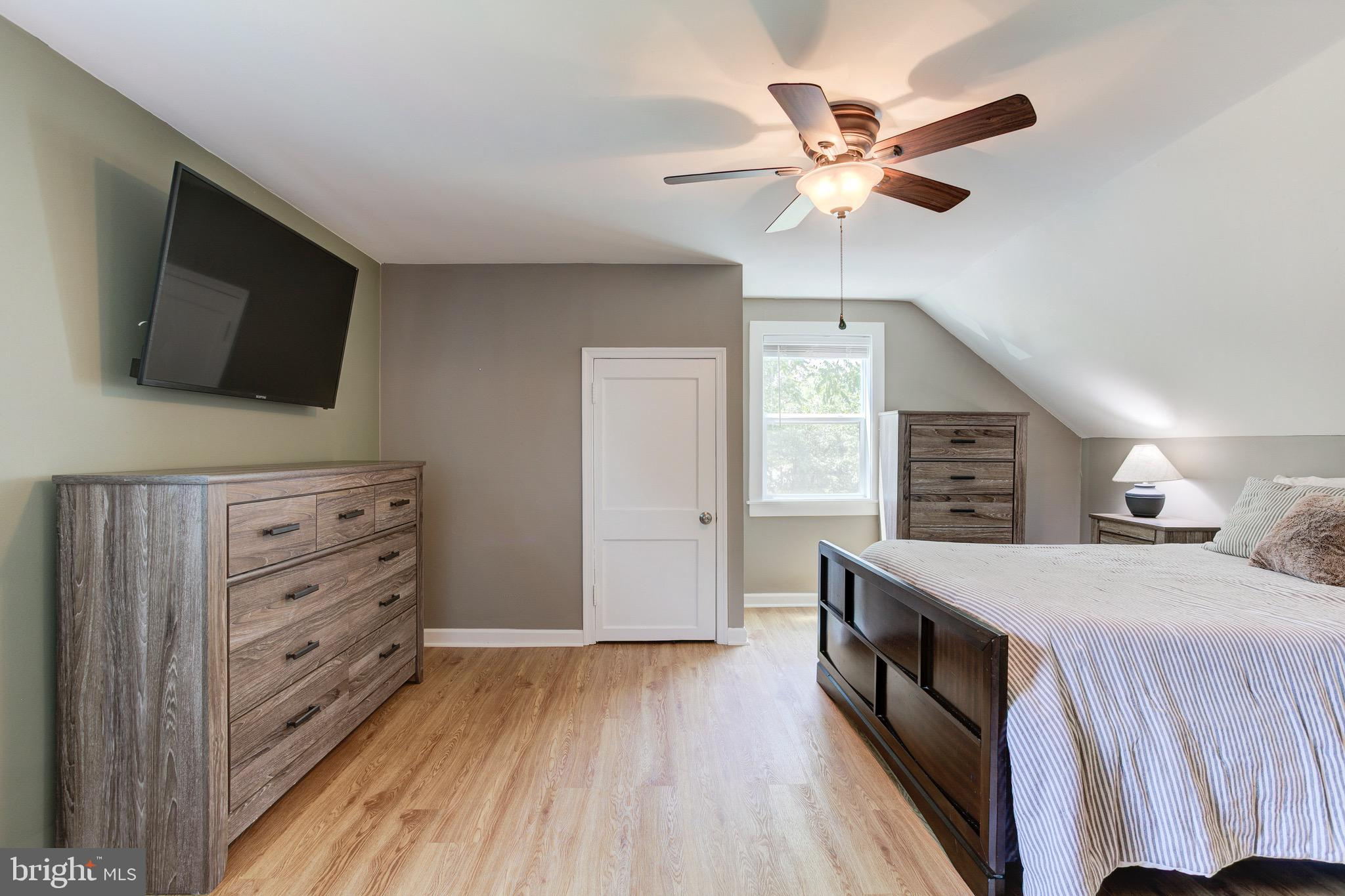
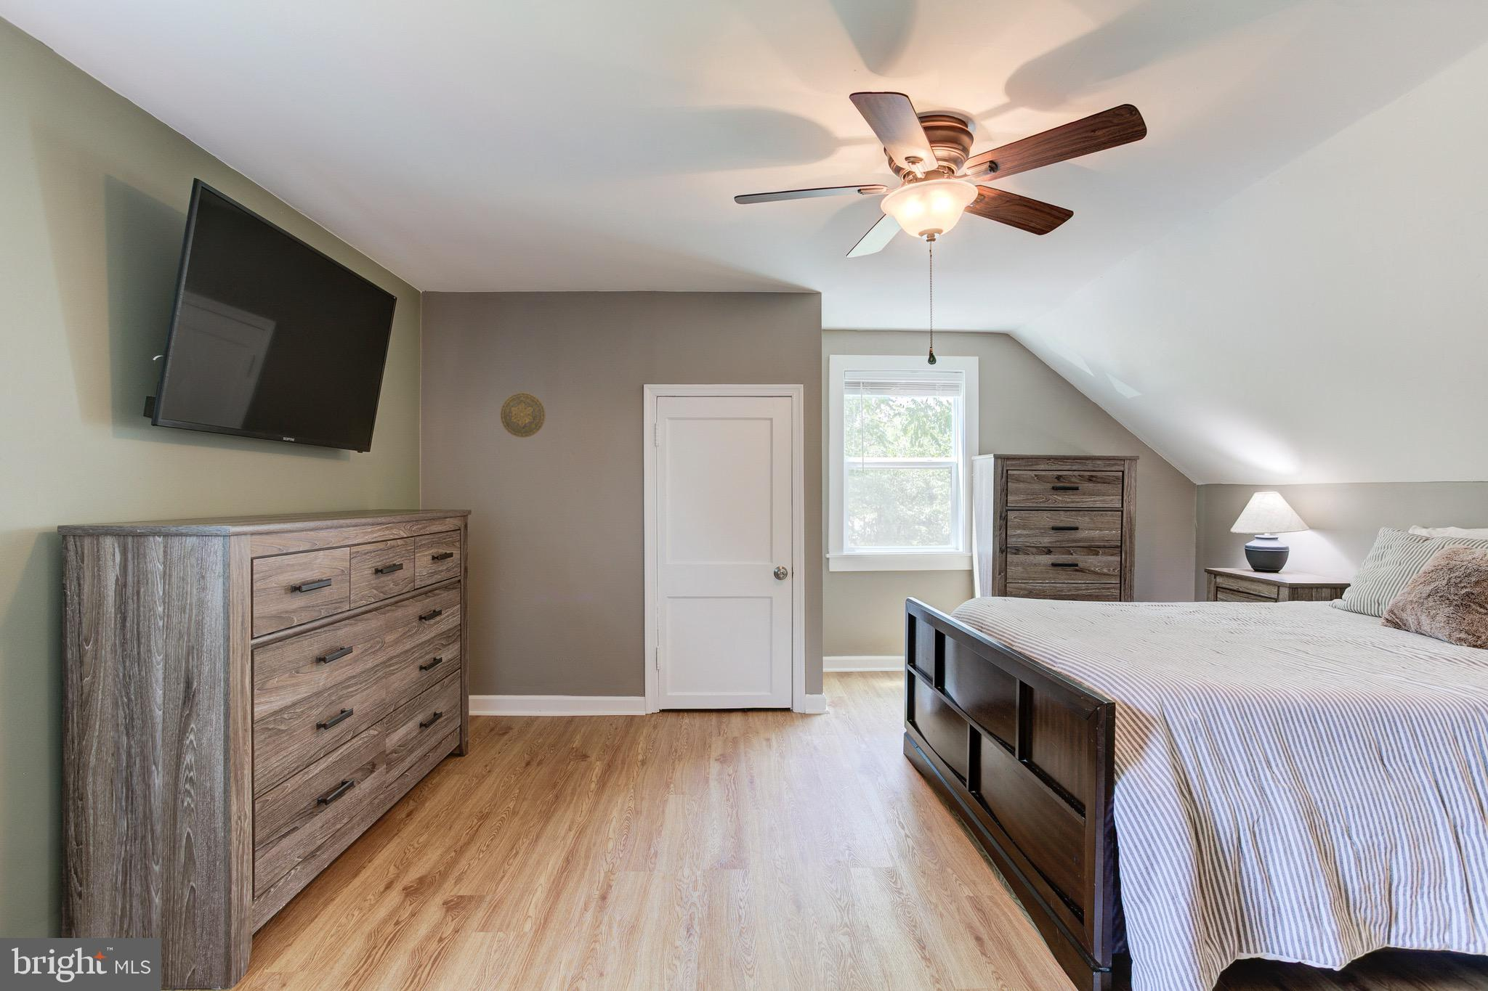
+ decorative plate [500,392,547,438]
